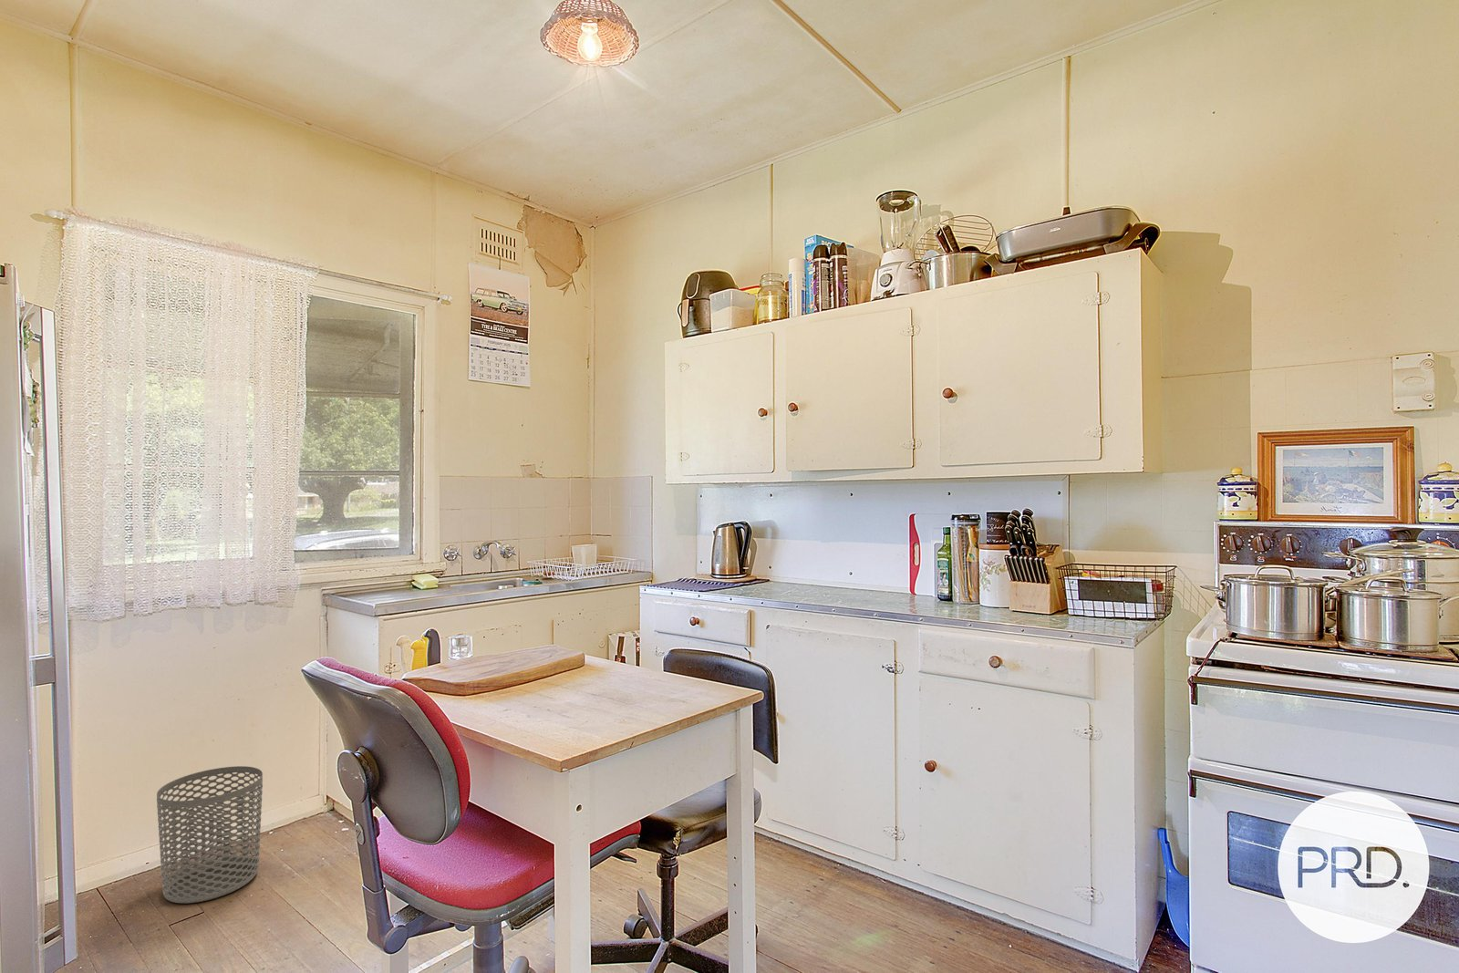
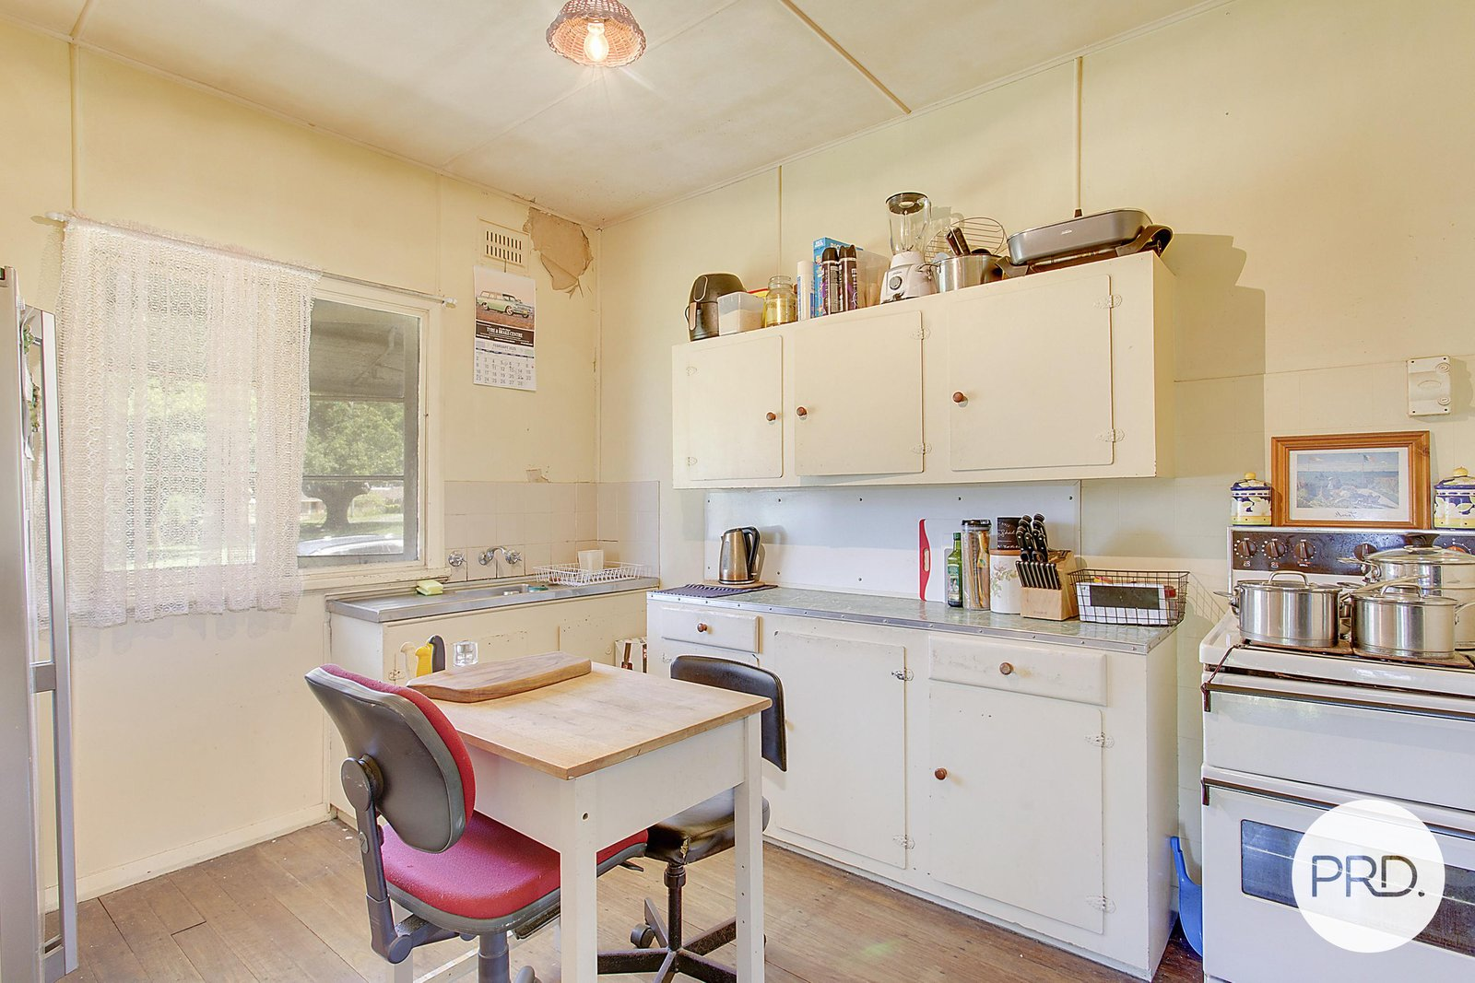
- waste bin [156,766,264,905]
